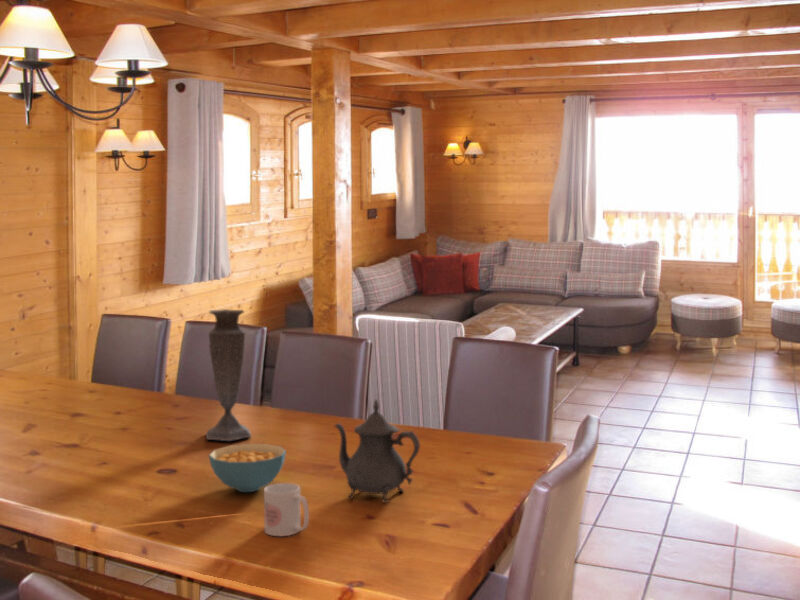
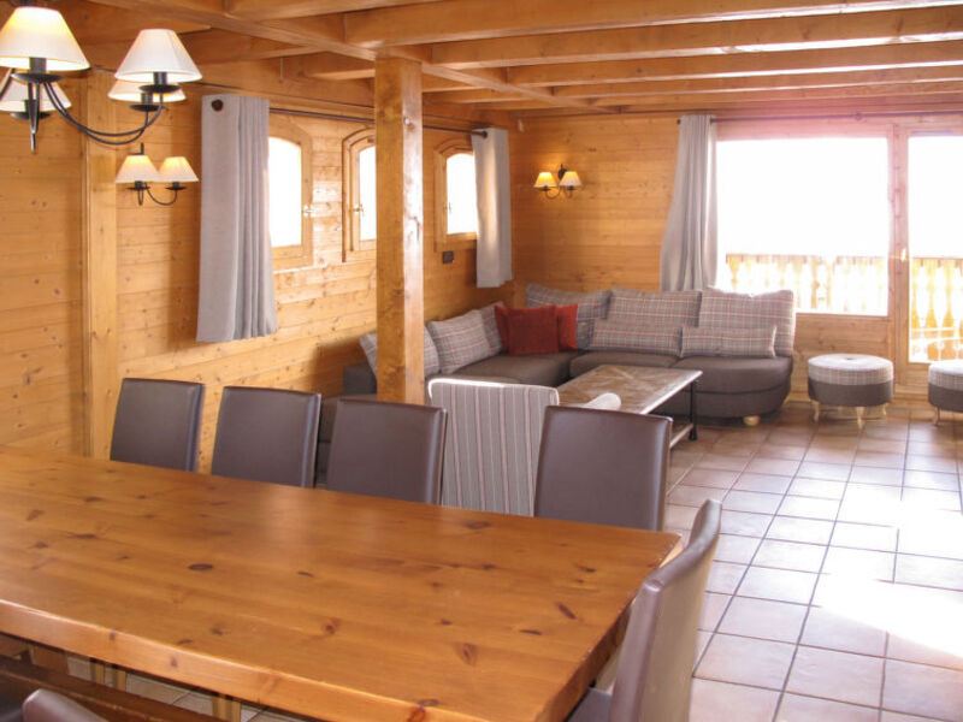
- teapot [333,398,421,504]
- vase [205,308,252,442]
- mug [263,482,310,537]
- cereal bowl [208,443,287,493]
